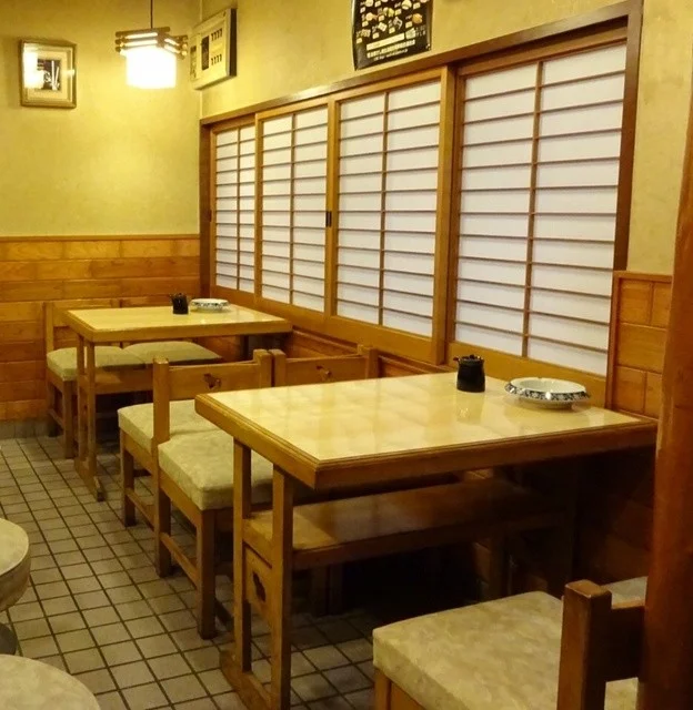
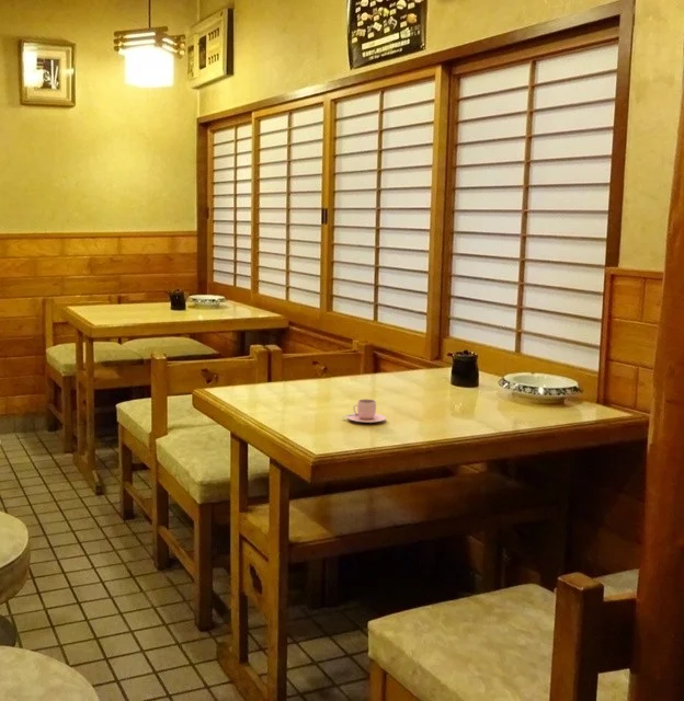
+ teacup [342,398,387,424]
